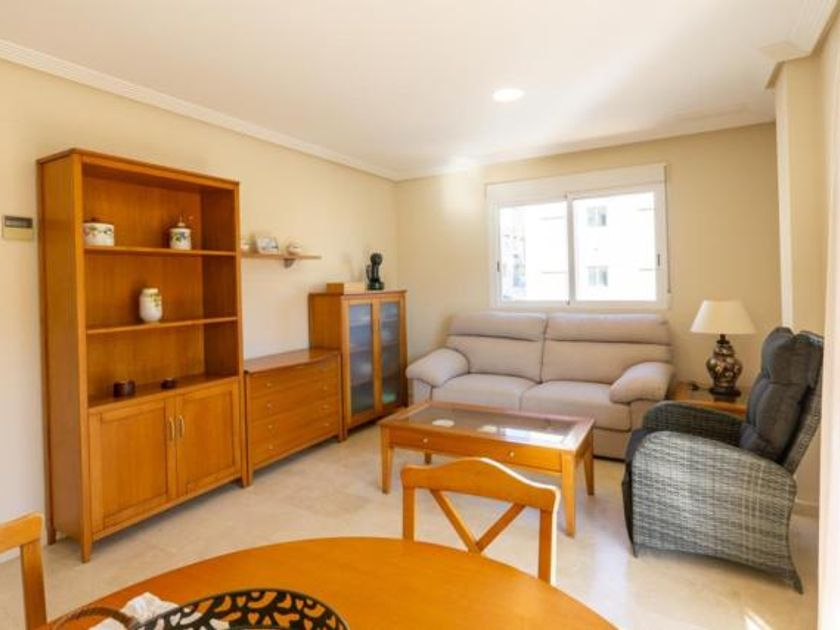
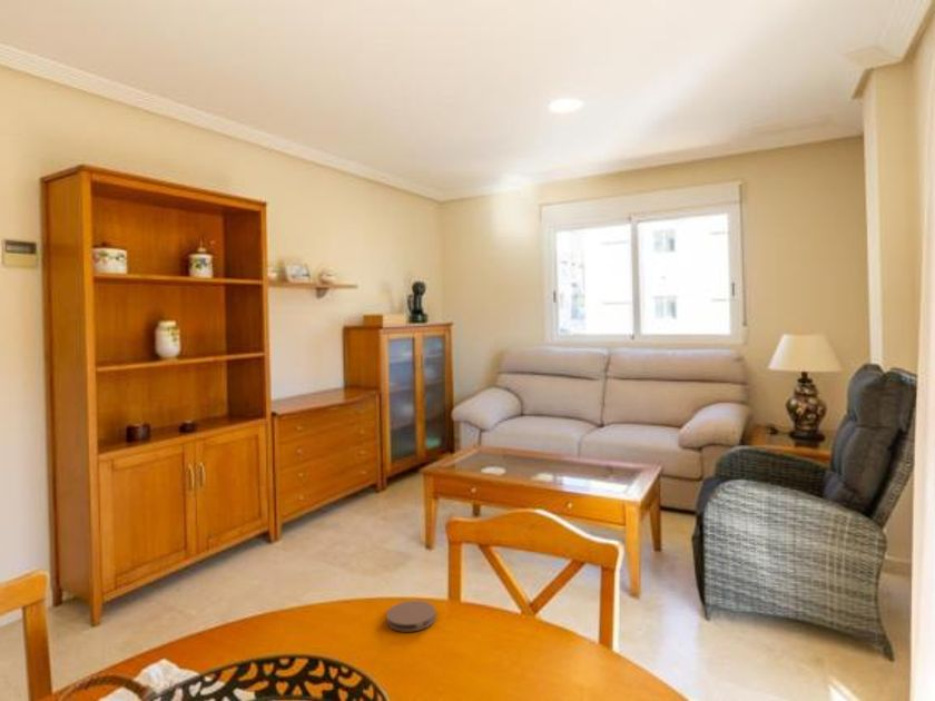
+ coaster [385,600,436,633]
